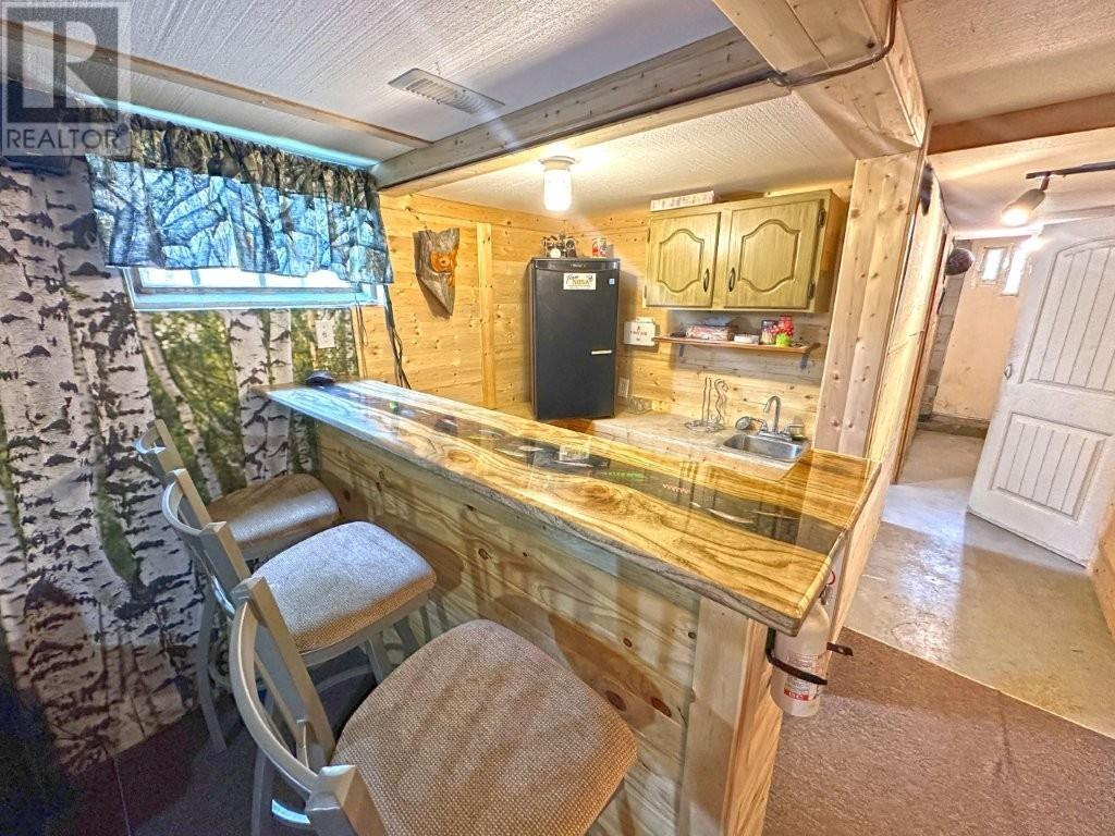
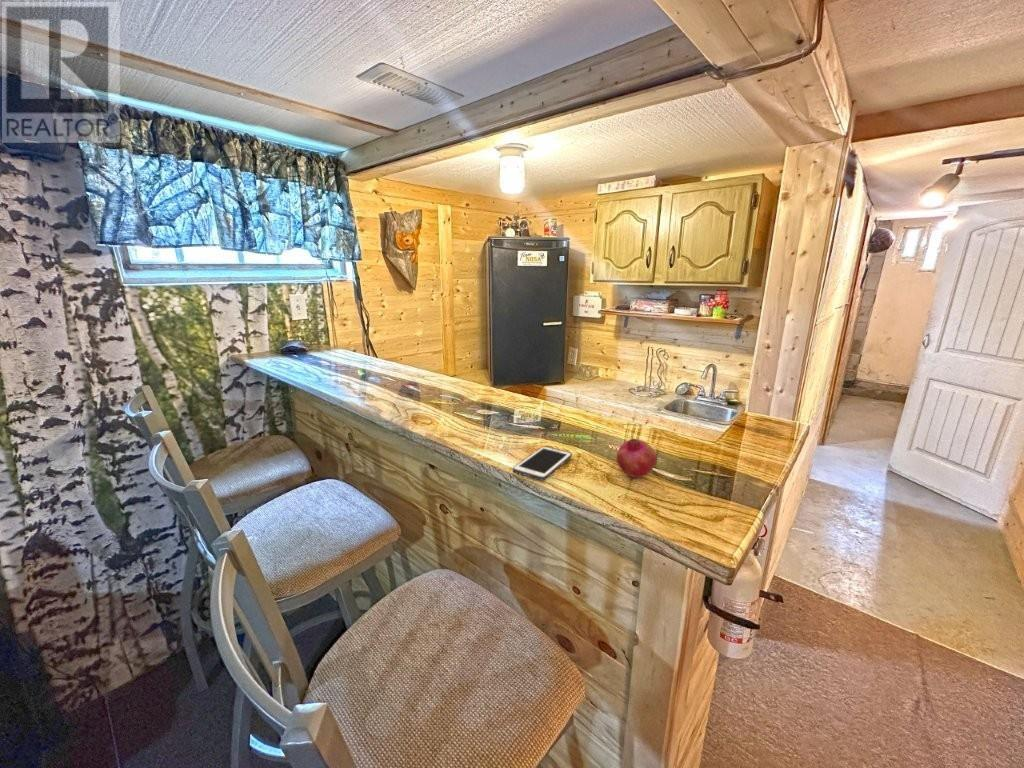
+ cell phone [512,445,573,482]
+ fruit [616,437,657,479]
